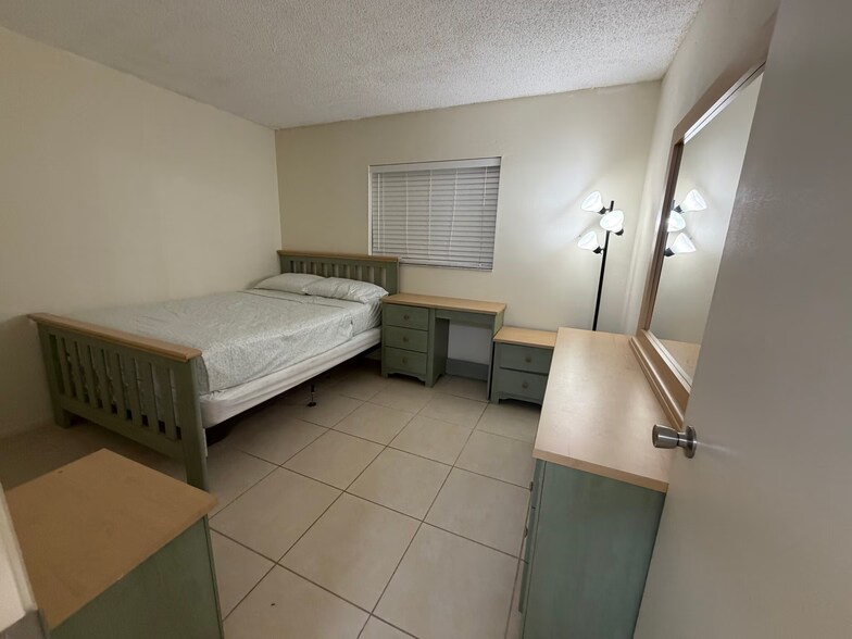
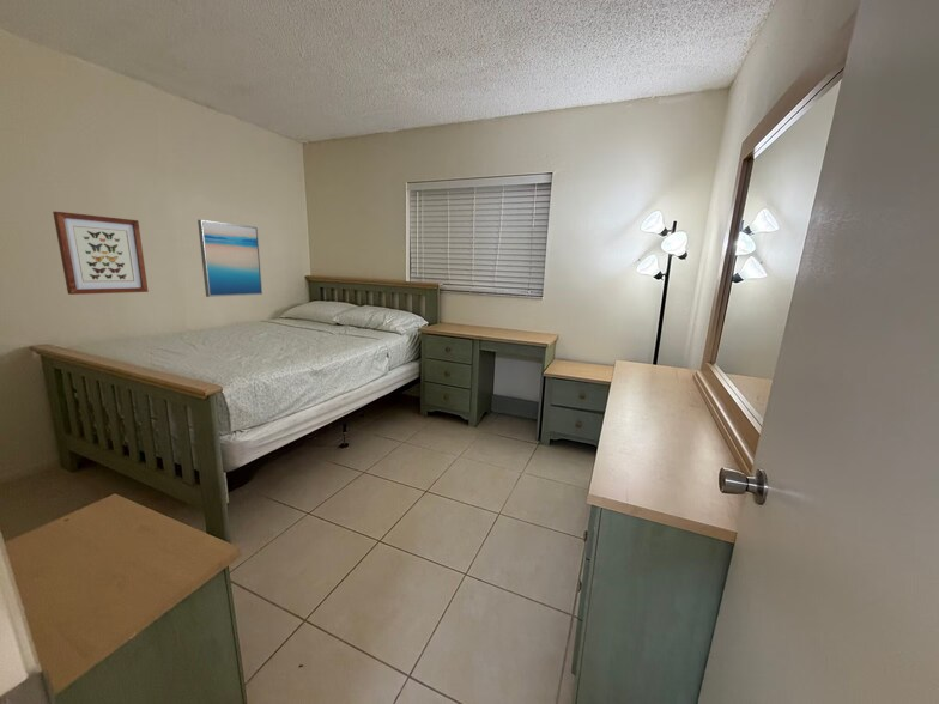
+ wall art [52,211,150,296]
+ wall art [196,219,263,298]
